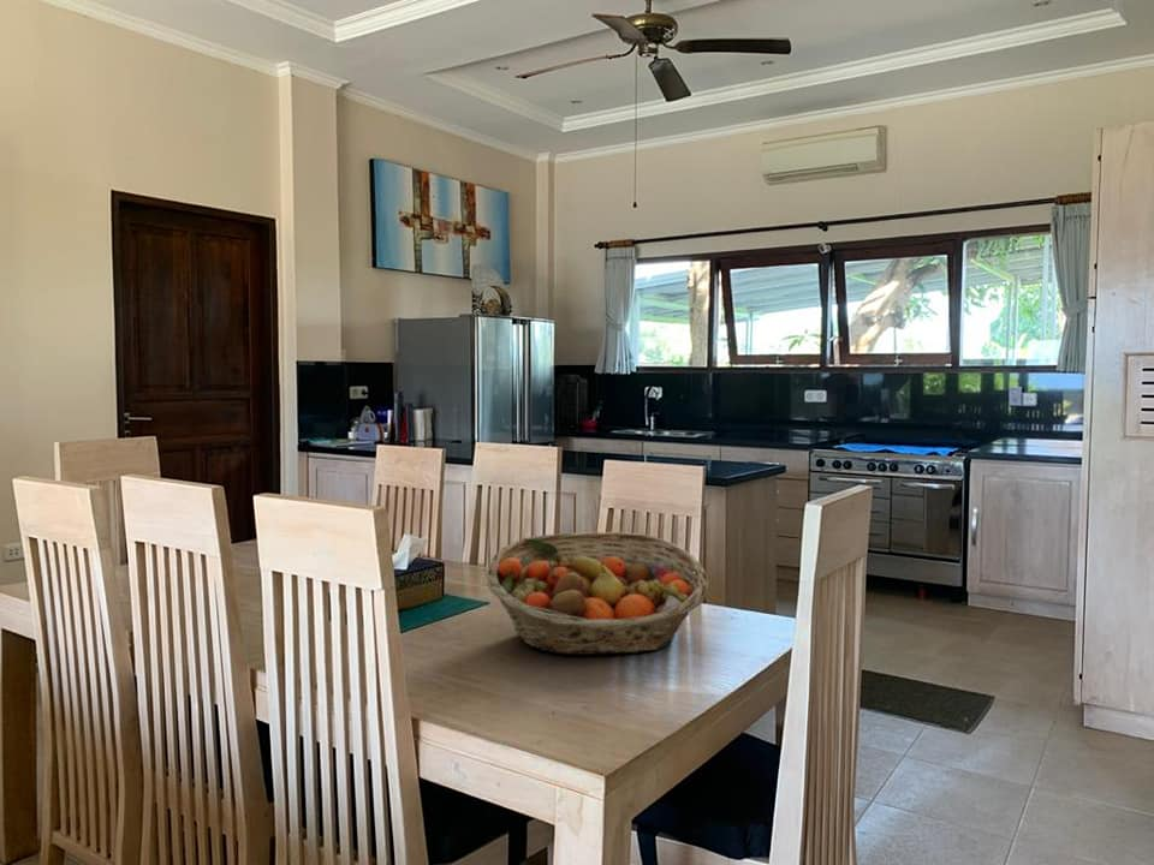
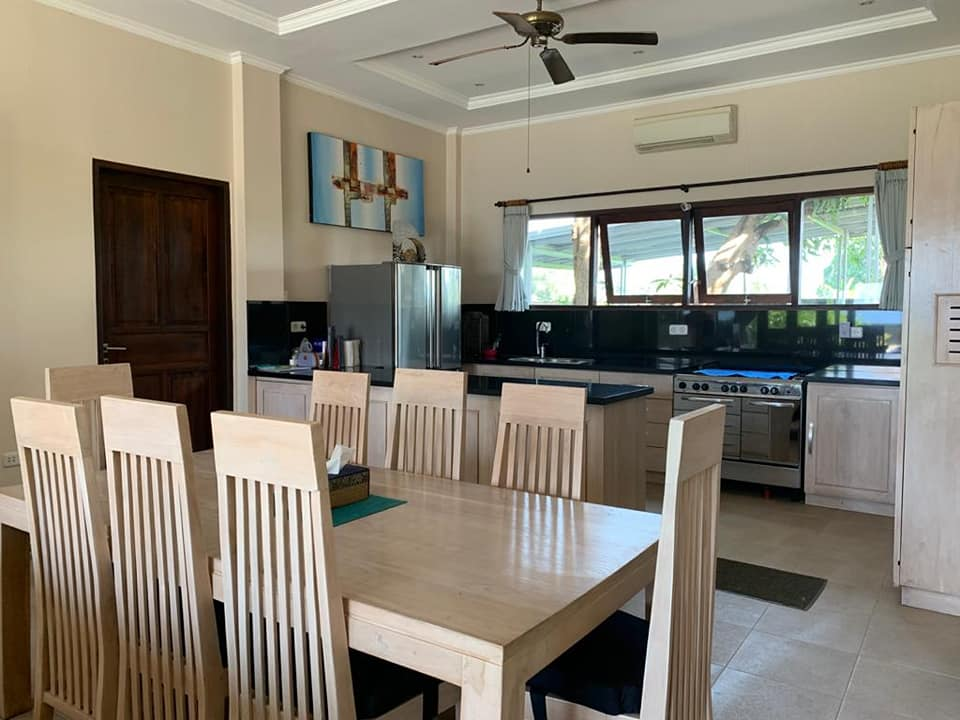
- fruit basket [486,531,710,656]
